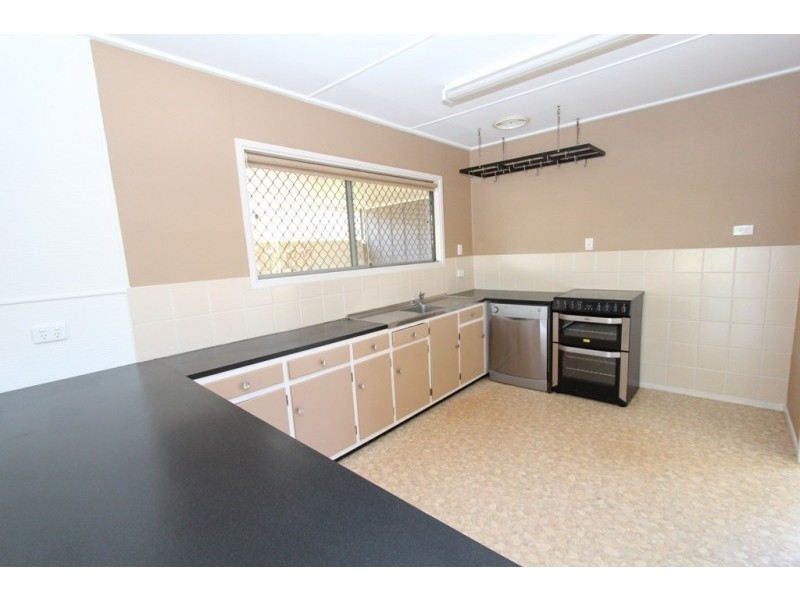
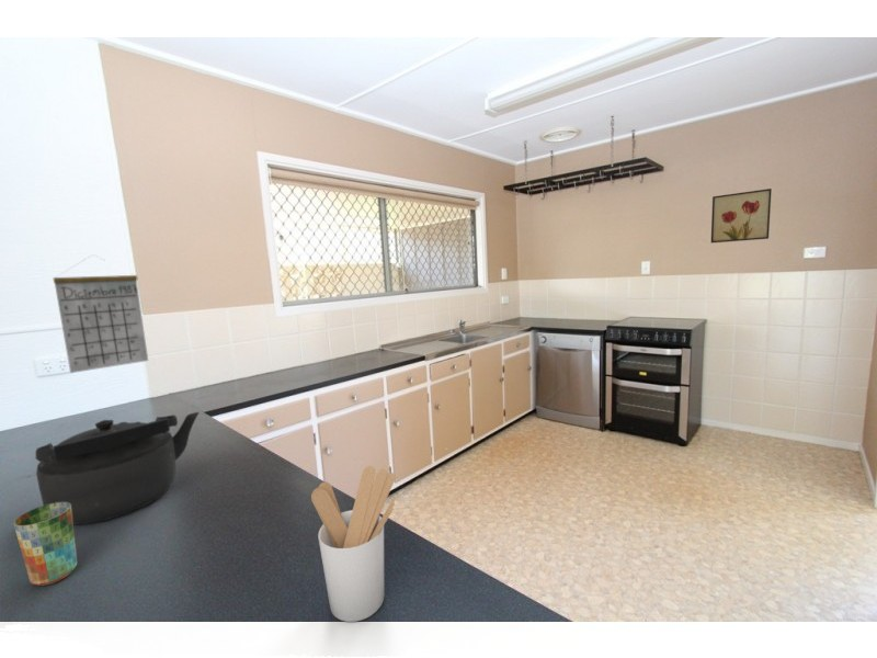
+ wall art [710,188,773,243]
+ utensil holder [310,465,397,623]
+ cup [13,502,79,587]
+ kettle [34,411,201,525]
+ calendar [53,253,149,374]
